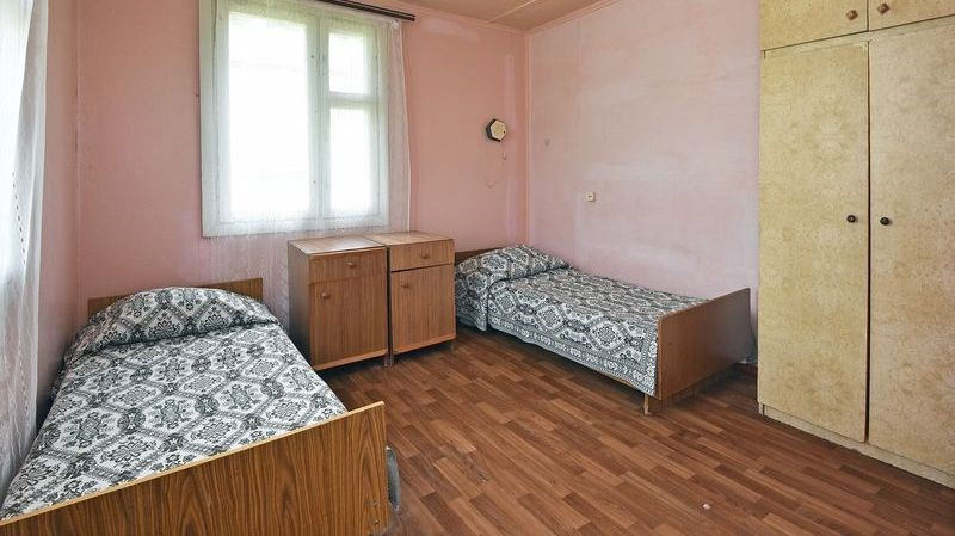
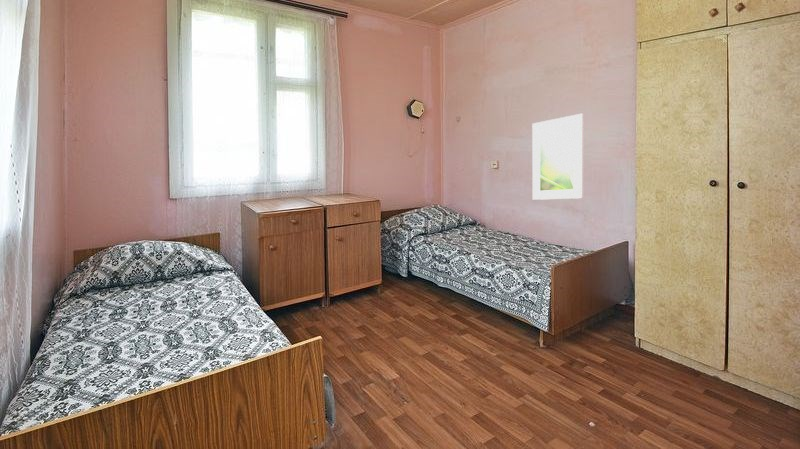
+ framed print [531,113,584,201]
